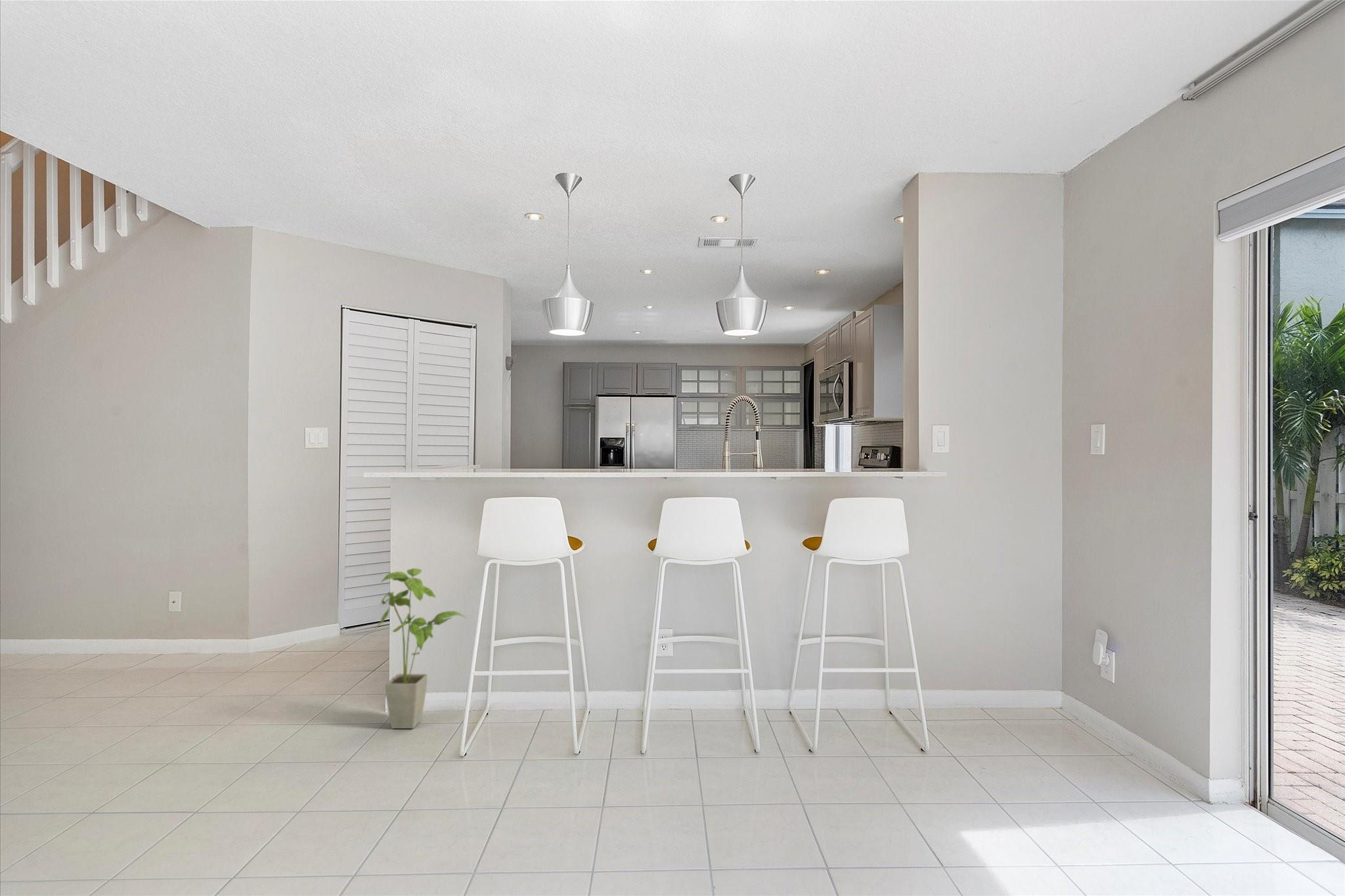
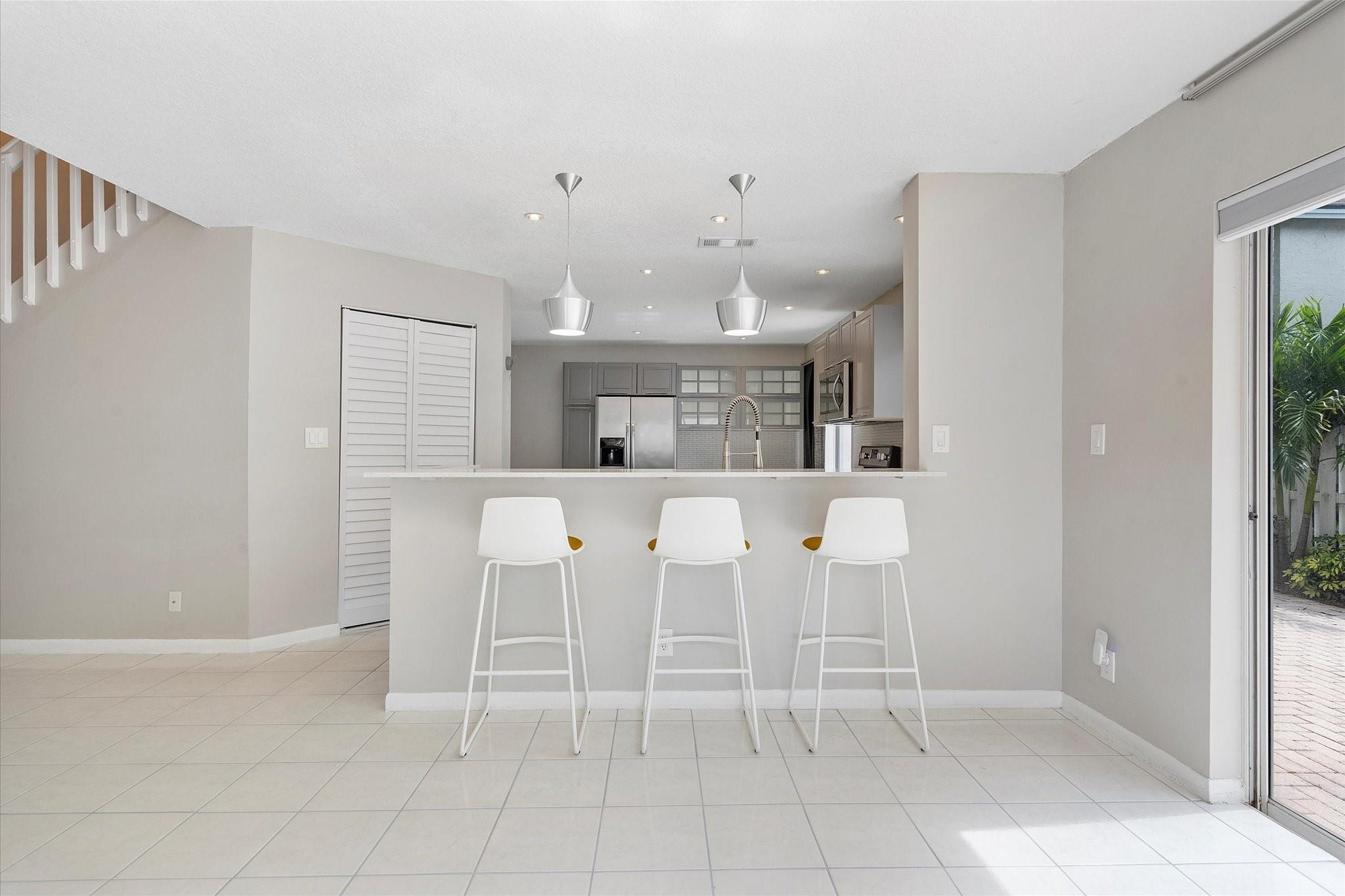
- house plant [376,568,467,729]
